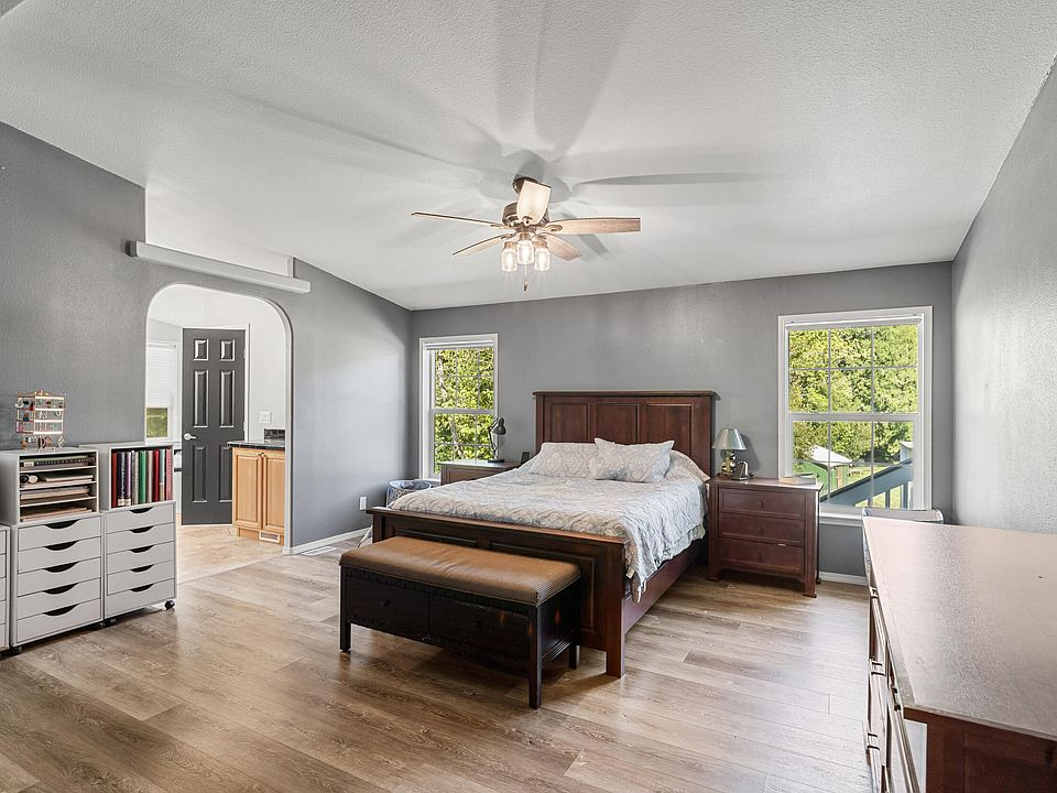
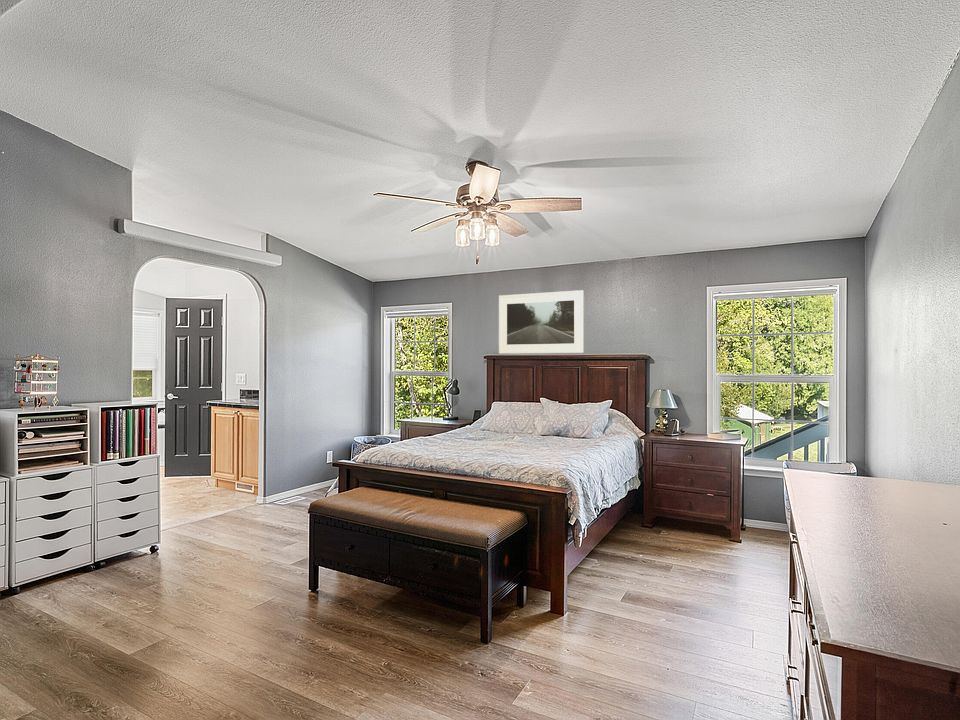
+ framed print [498,289,585,355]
